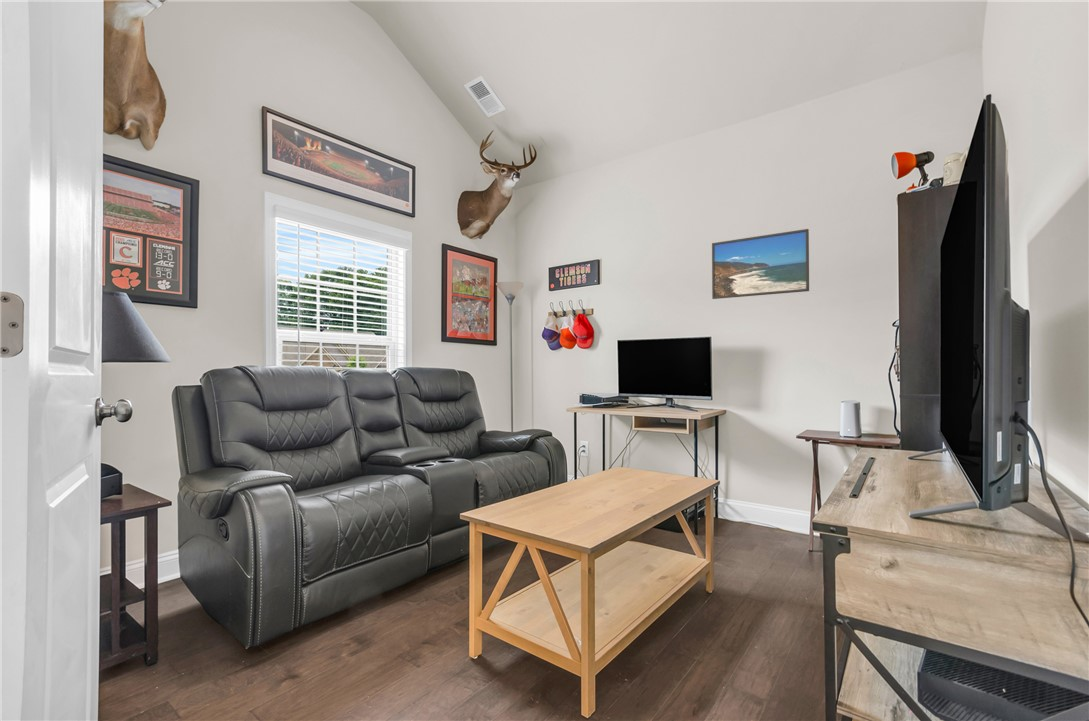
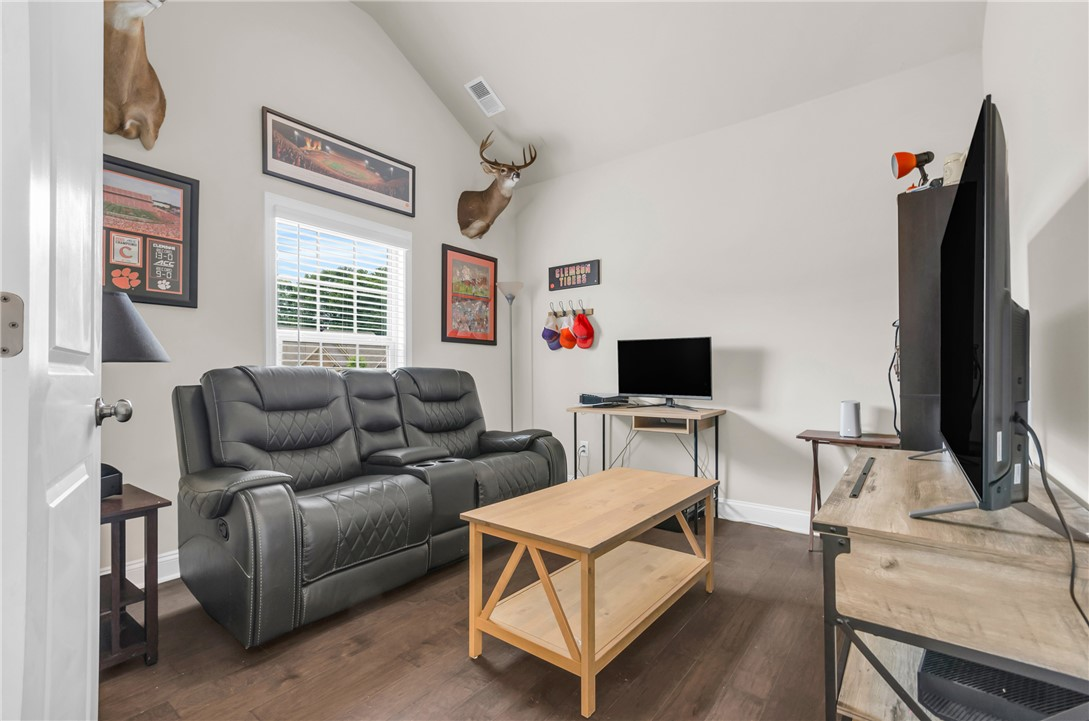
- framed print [711,228,810,300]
